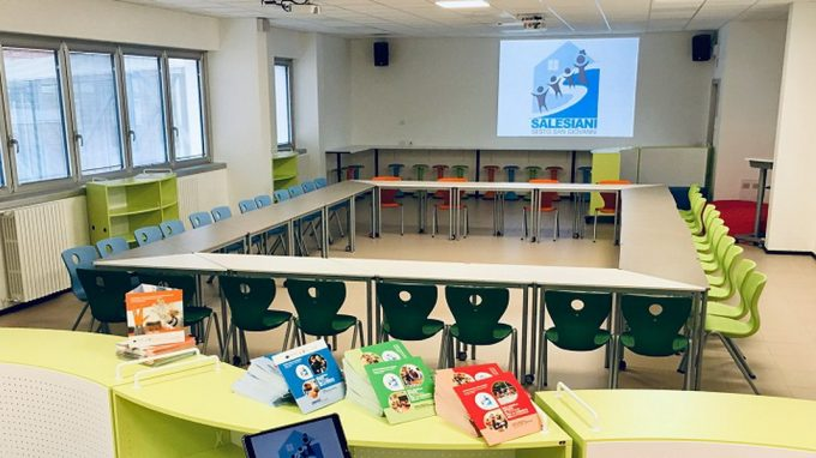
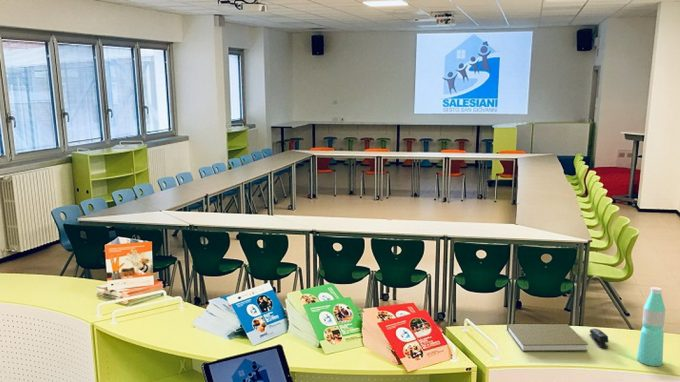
+ book [506,323,589,352]
+ stapler [588,328,609,349]
+ water bottle [636,286,666,367]
